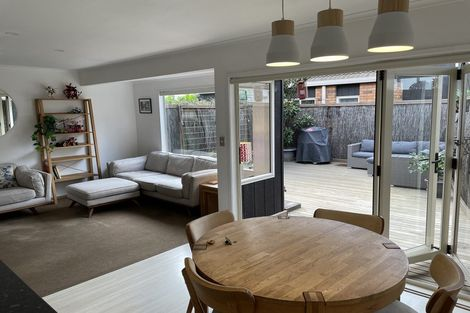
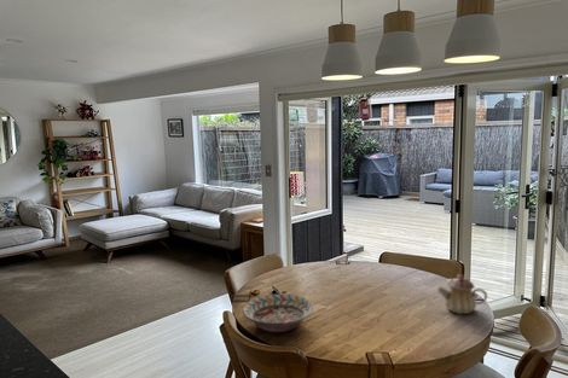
+ decorative bowl [242,293,314,333]
+ teapot [436,273,488,315]
